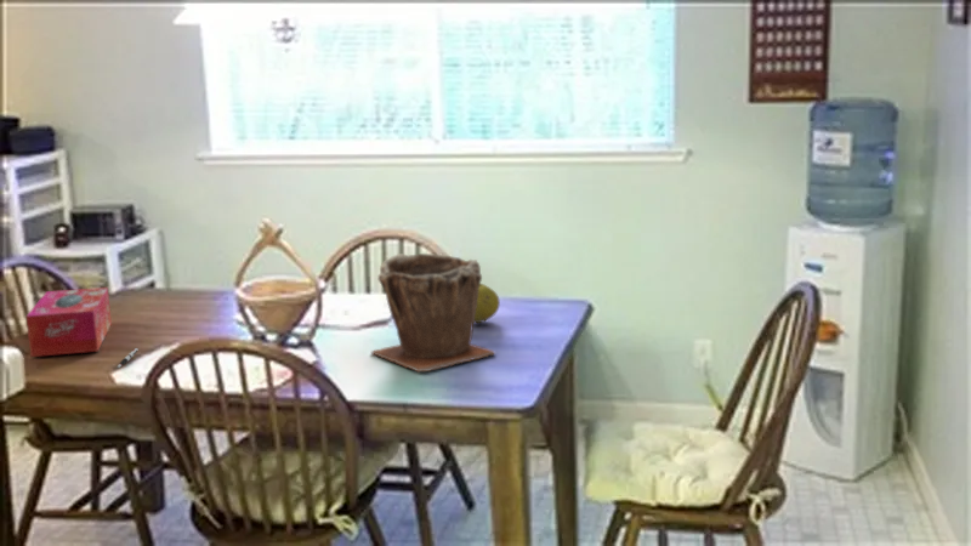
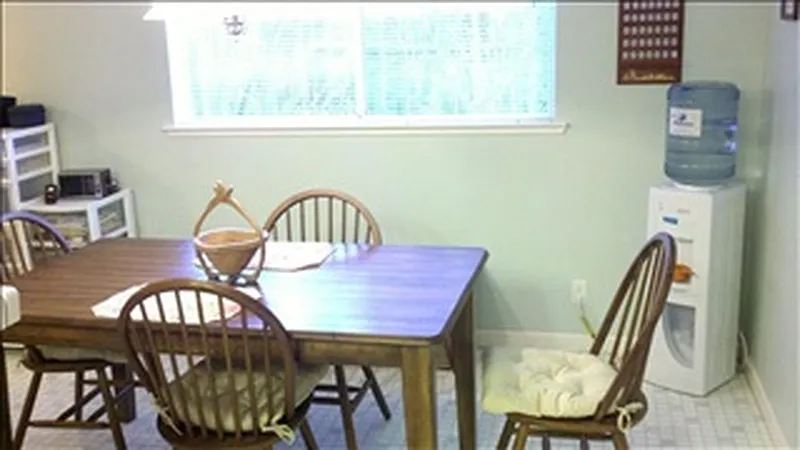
- pen [117,347,140,370]
- tissue box [25,286,113,358]
- fruit [473,283,501,324]
- plant pot [370,252,498,374]
